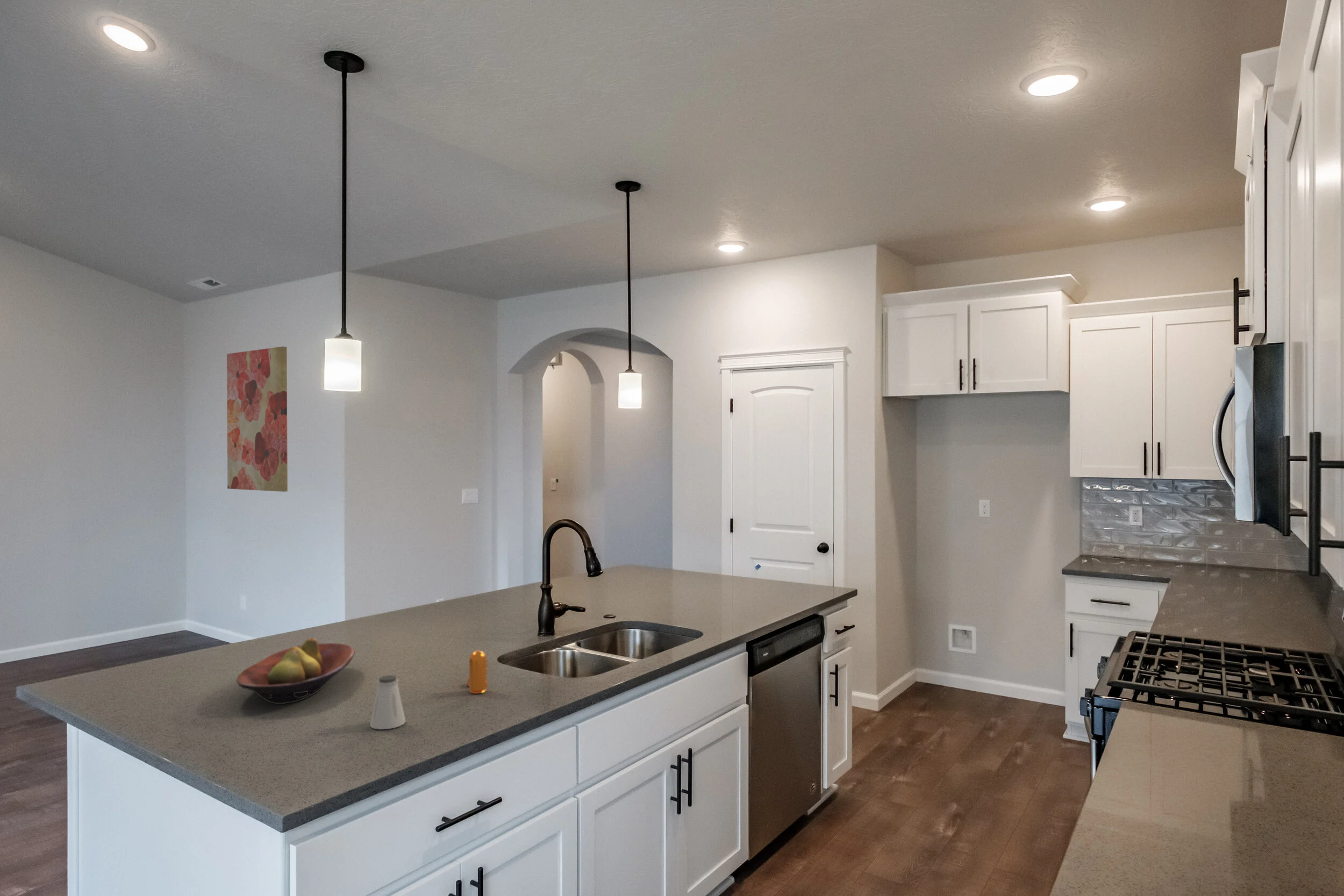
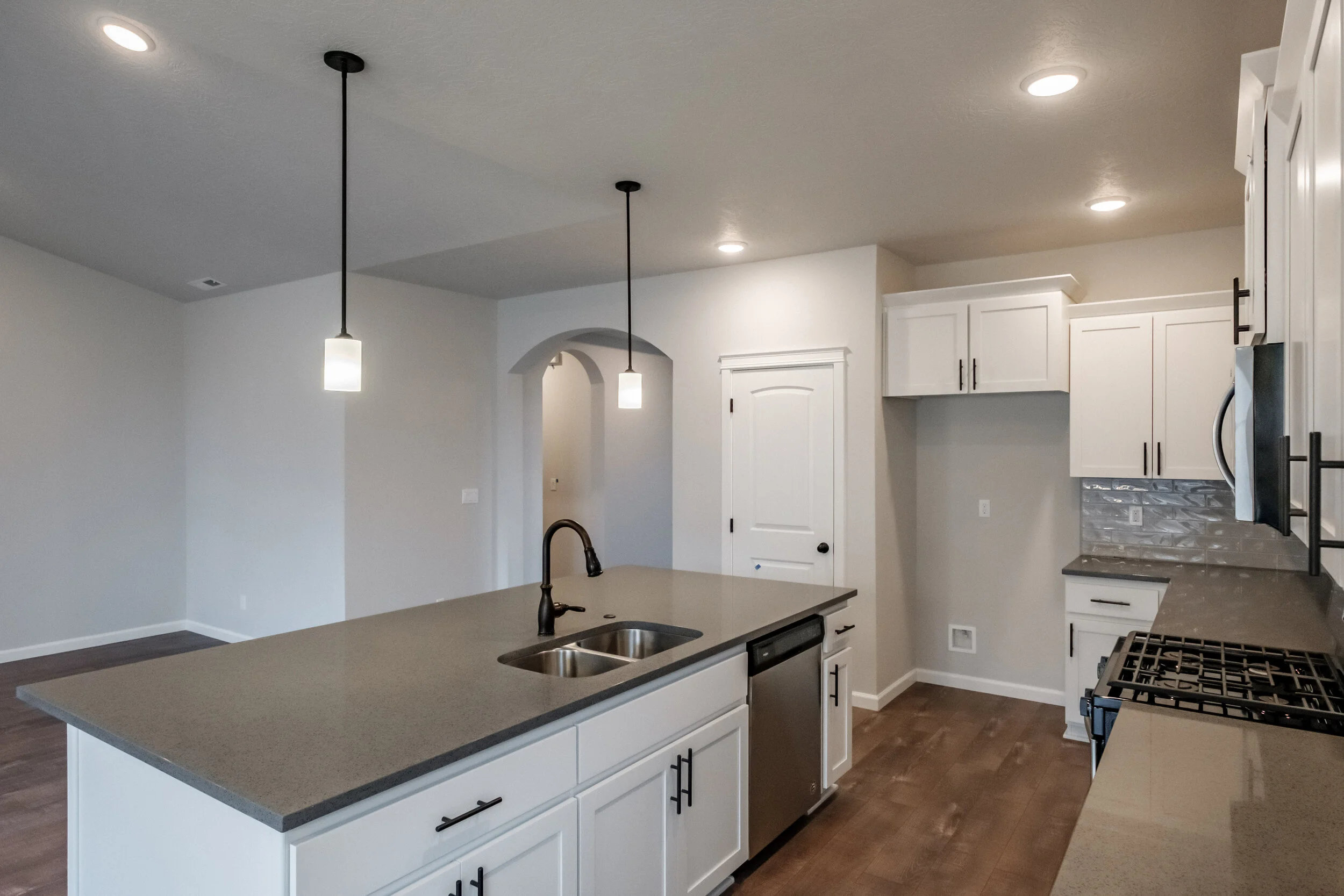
- fruit bowl [236,637,356,705]
- wall art [226,346,288,492]
- saltshaker [369,675,406,730]
- pepper shaker [467,650,488,694]
